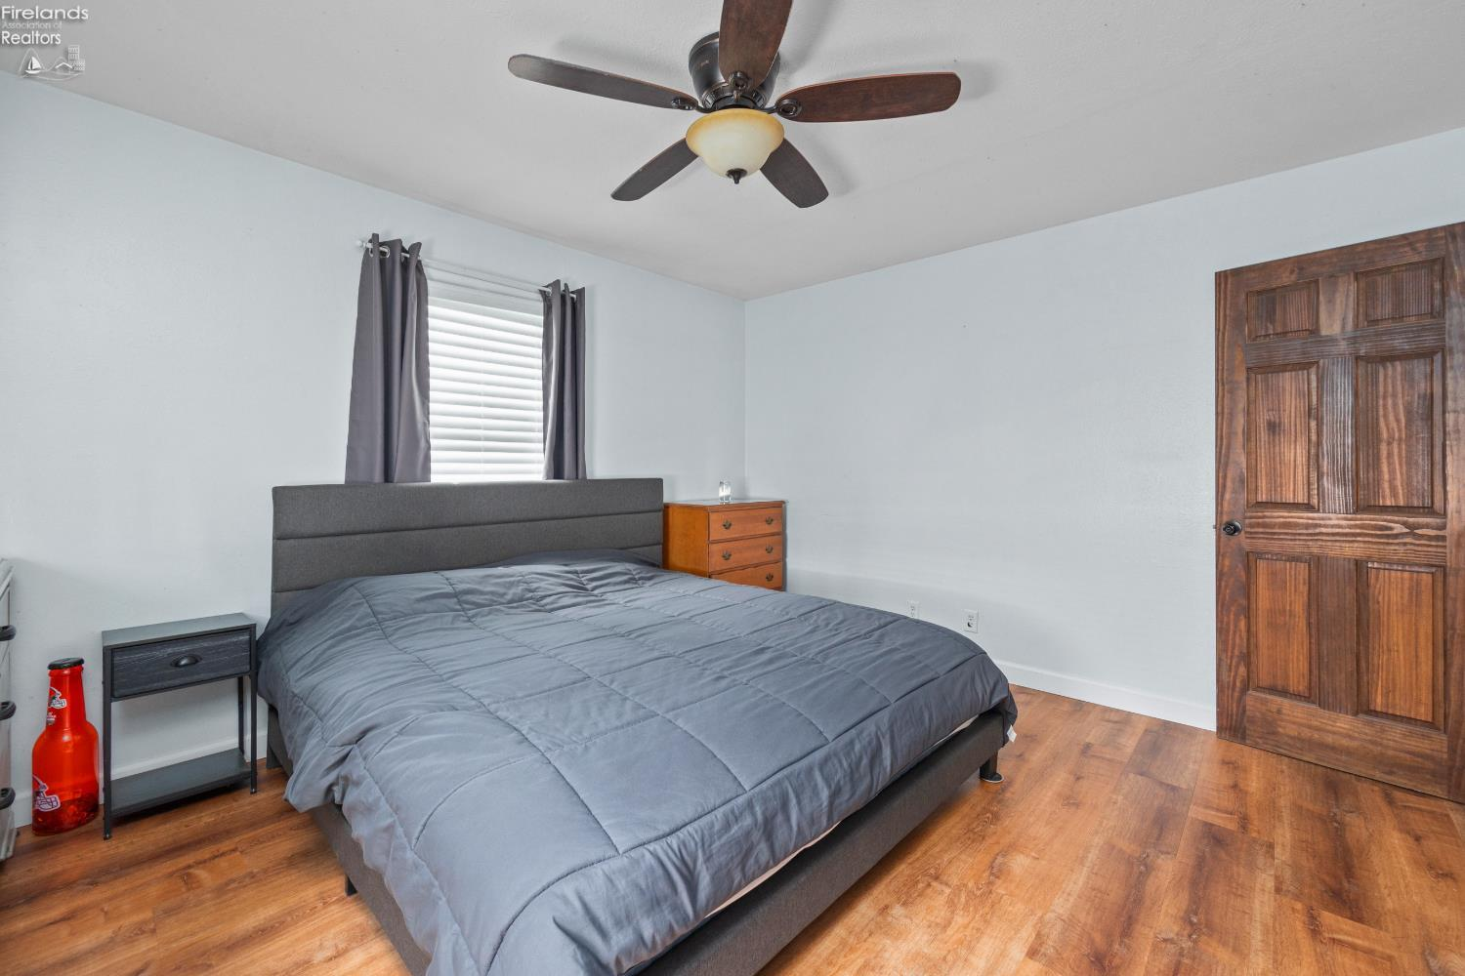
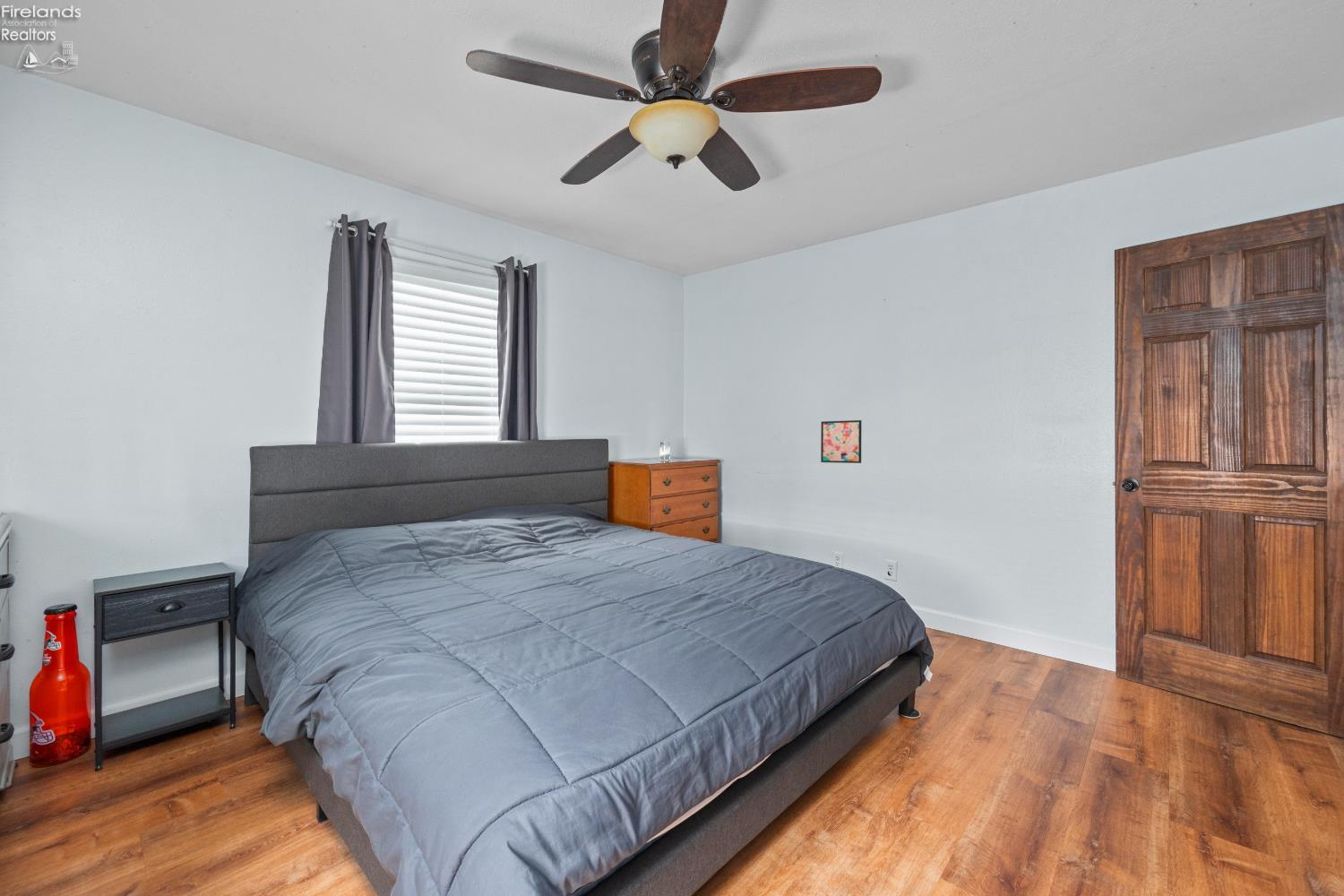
+ wall art [820,419,862,464]
